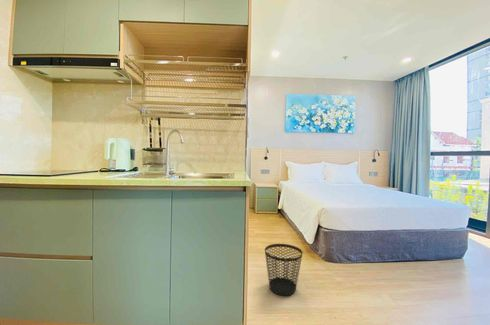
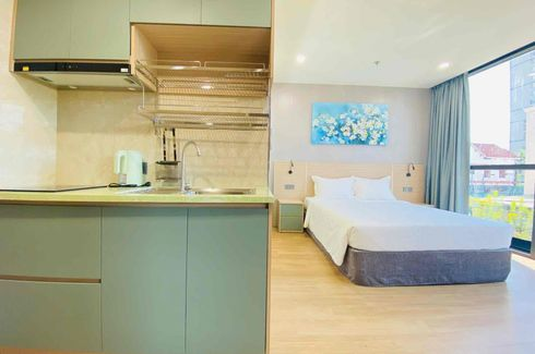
- wastebasket [264,243,304,296]
